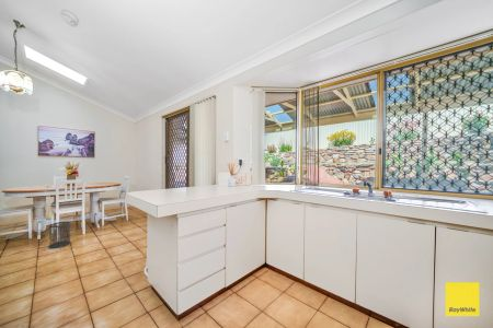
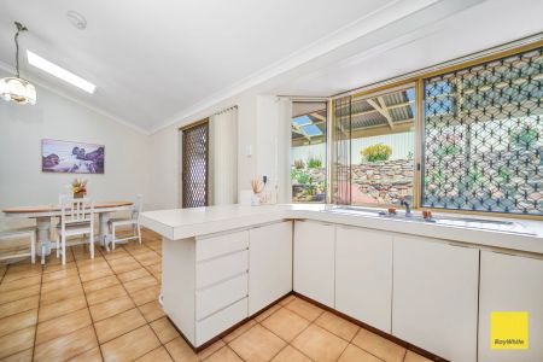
- wastebasket [48,221,71,249]
